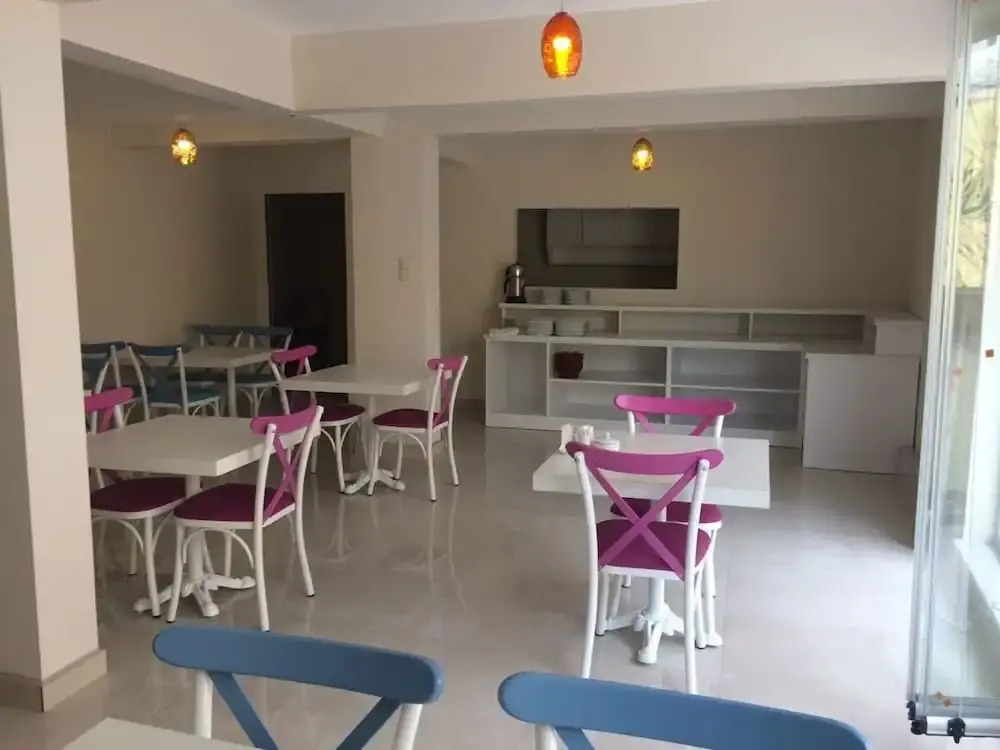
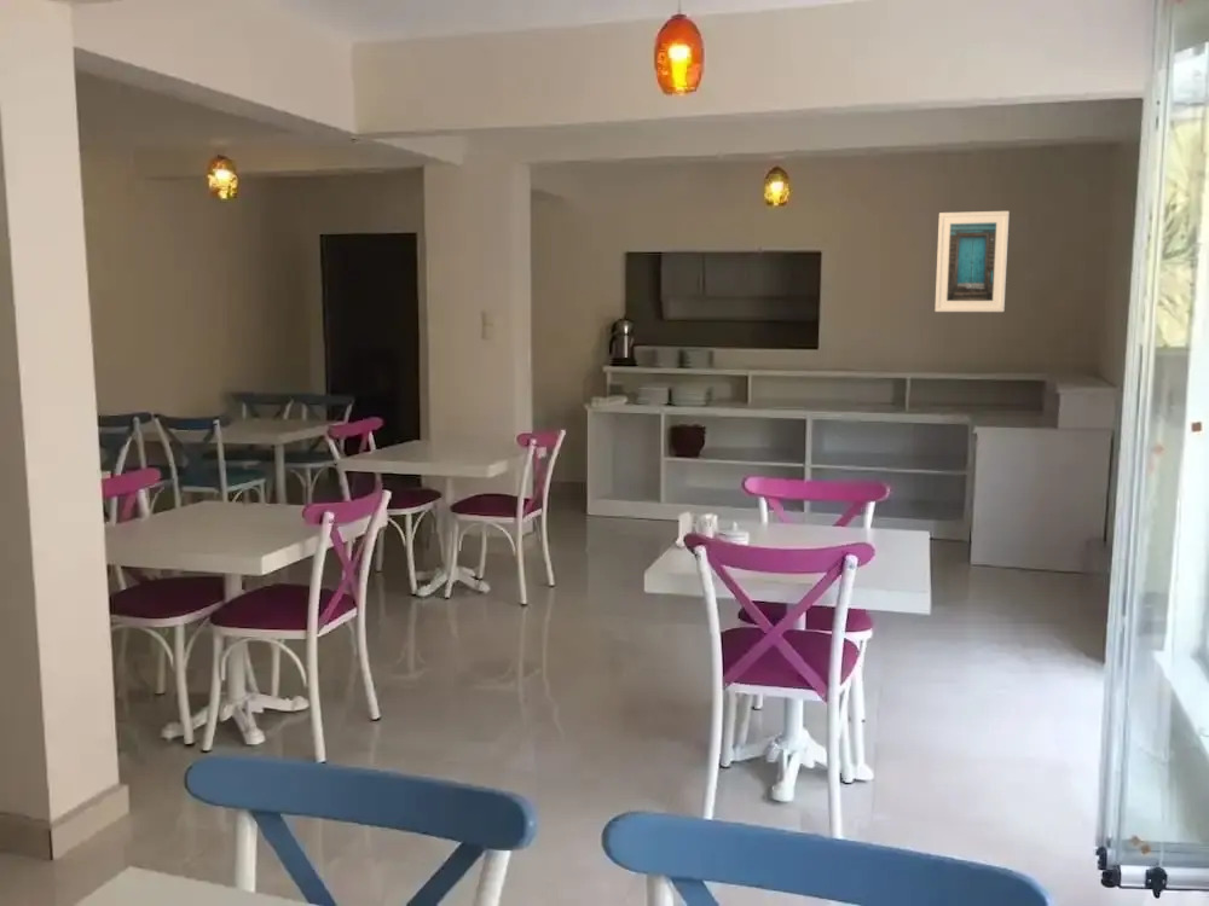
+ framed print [933,210,1011,313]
